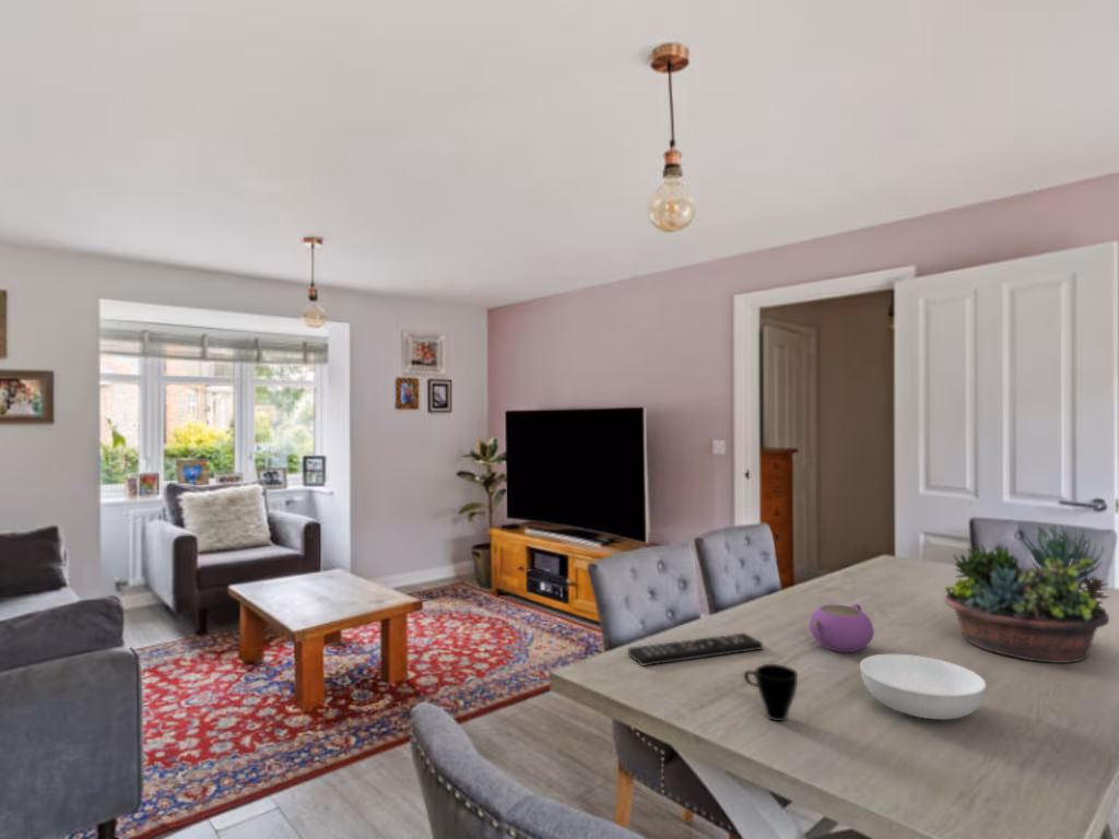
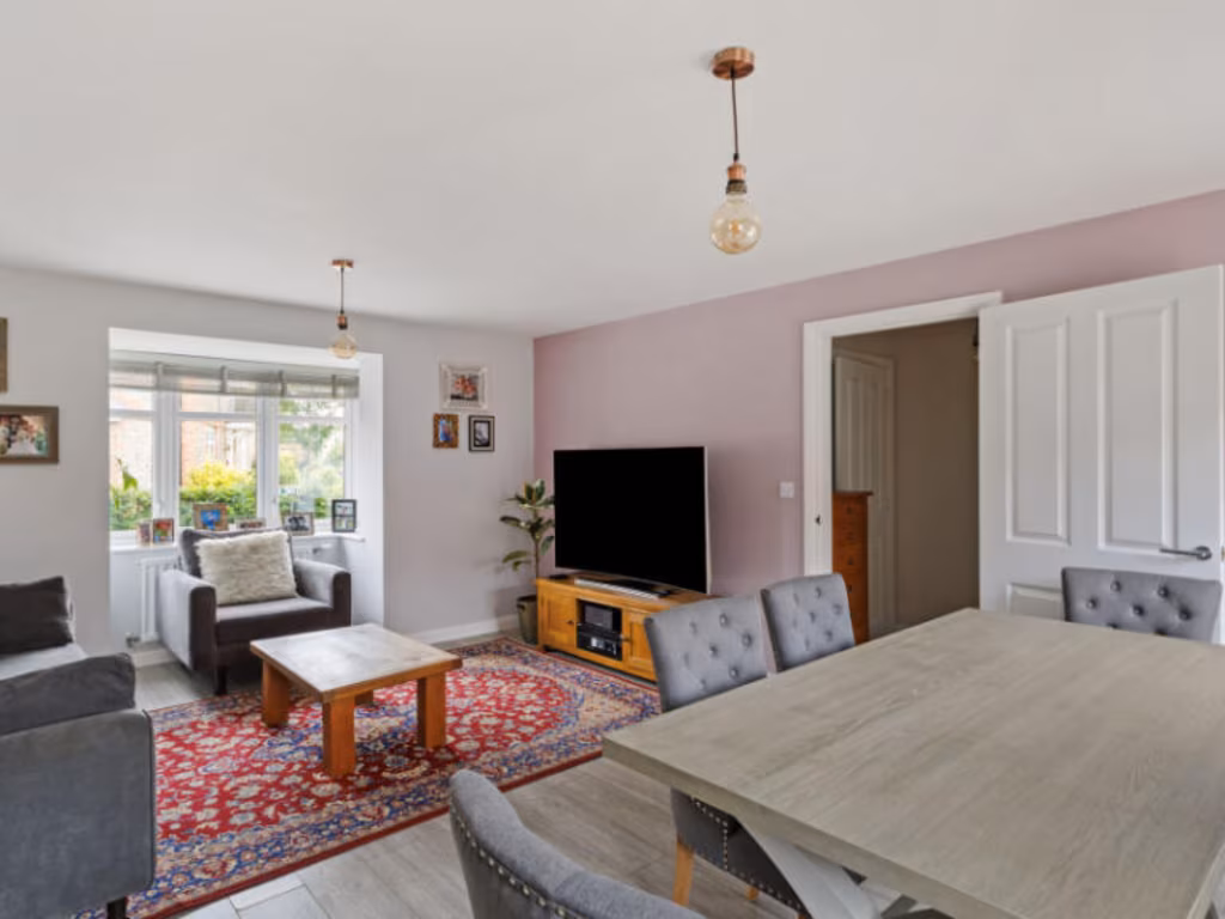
- cup [743,663,799,722]
- teapot [808,603,875,653]
- succulent planter [943,523,1111,664]
- serving bowl [859,653,988,721]
- remote control [627,631,764,667]
